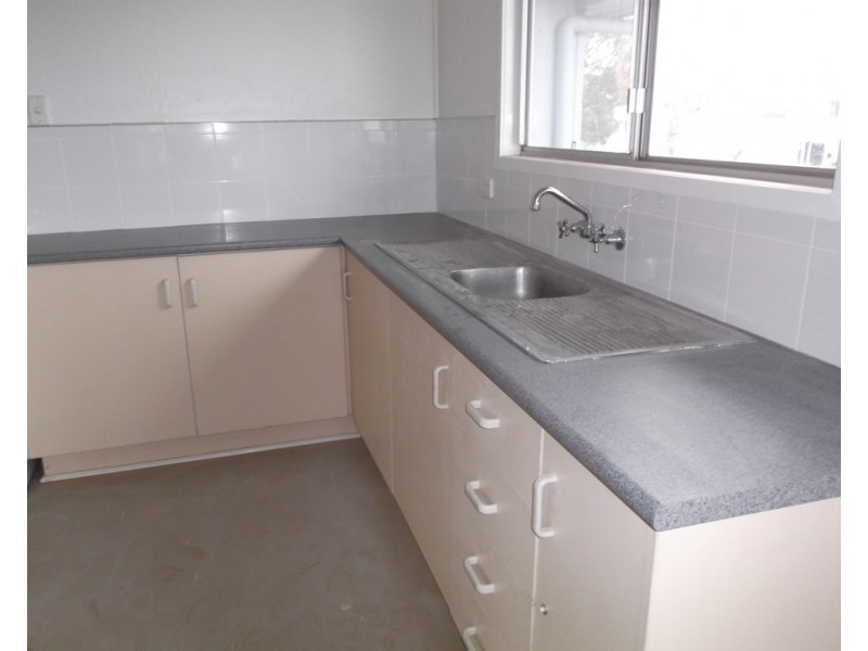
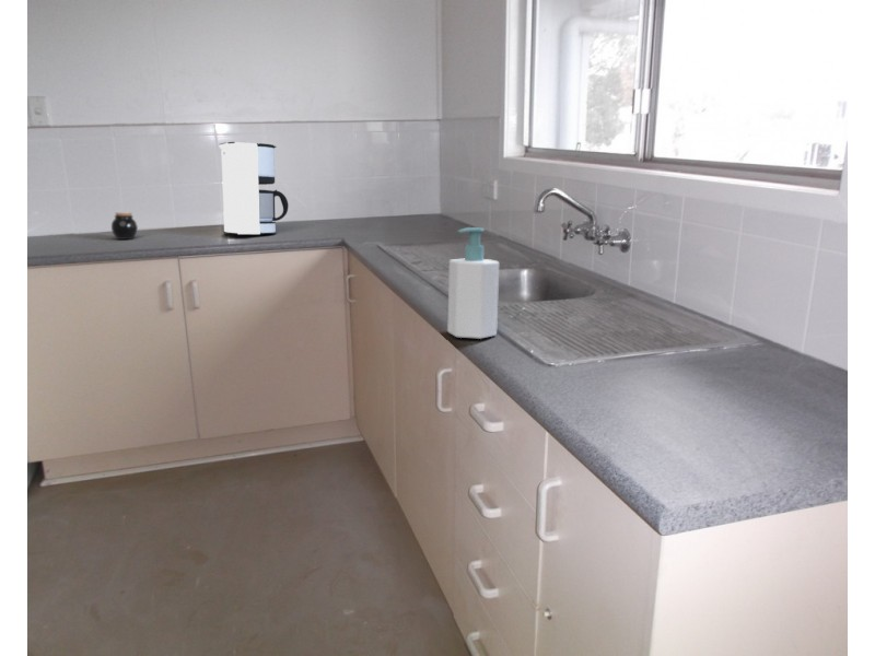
+ coffee maker [218,141,290,236]
+ soap bottle [446,226,500,340]
+ jar [110,212,139,241]
